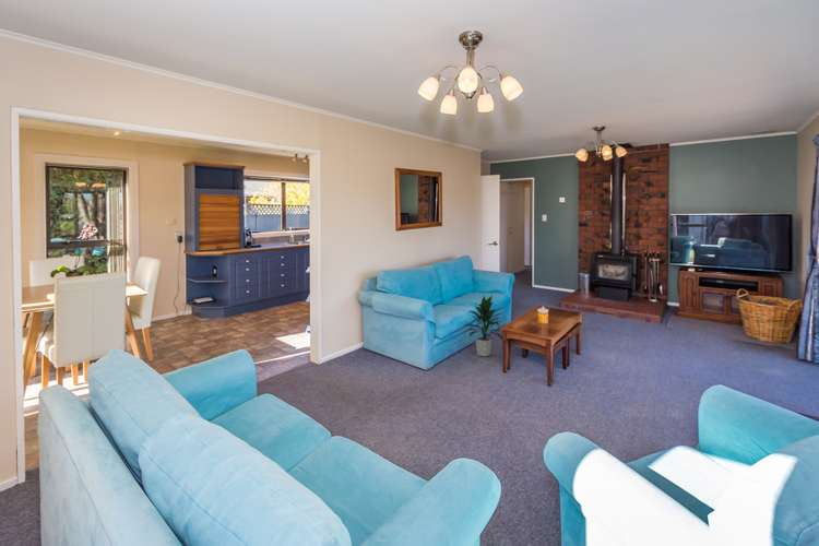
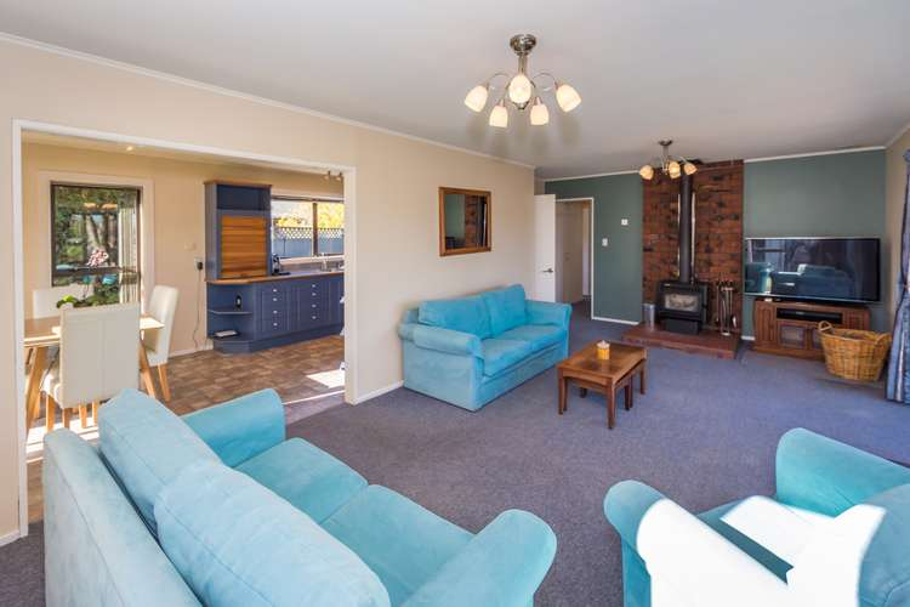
- indoor plant [463,294,503,357]
